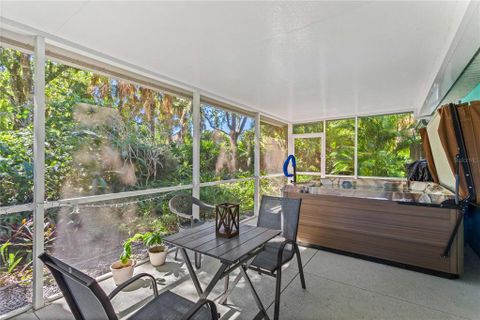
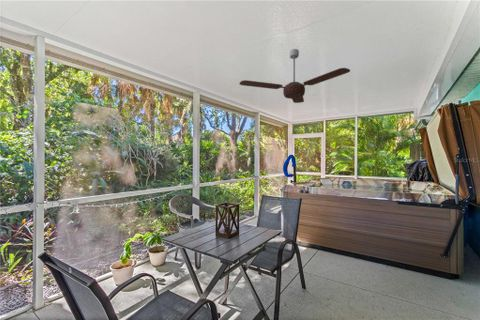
+ ceiling fan [238,48,351,104]
